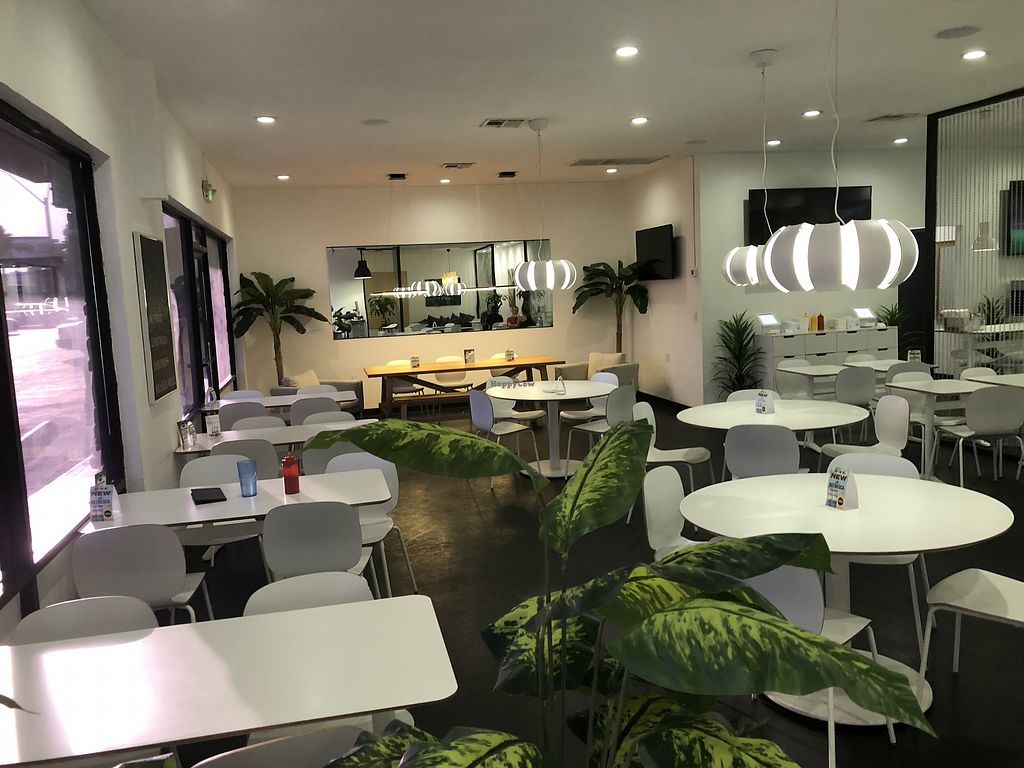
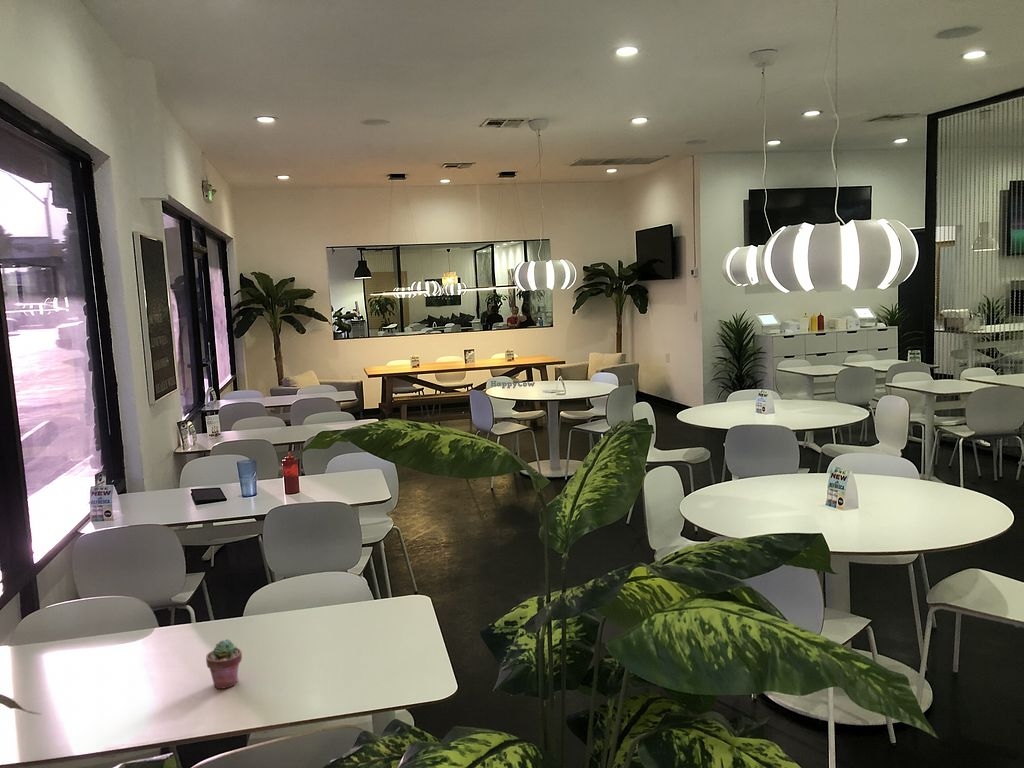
+ potted succulent [205,638,243,690]
